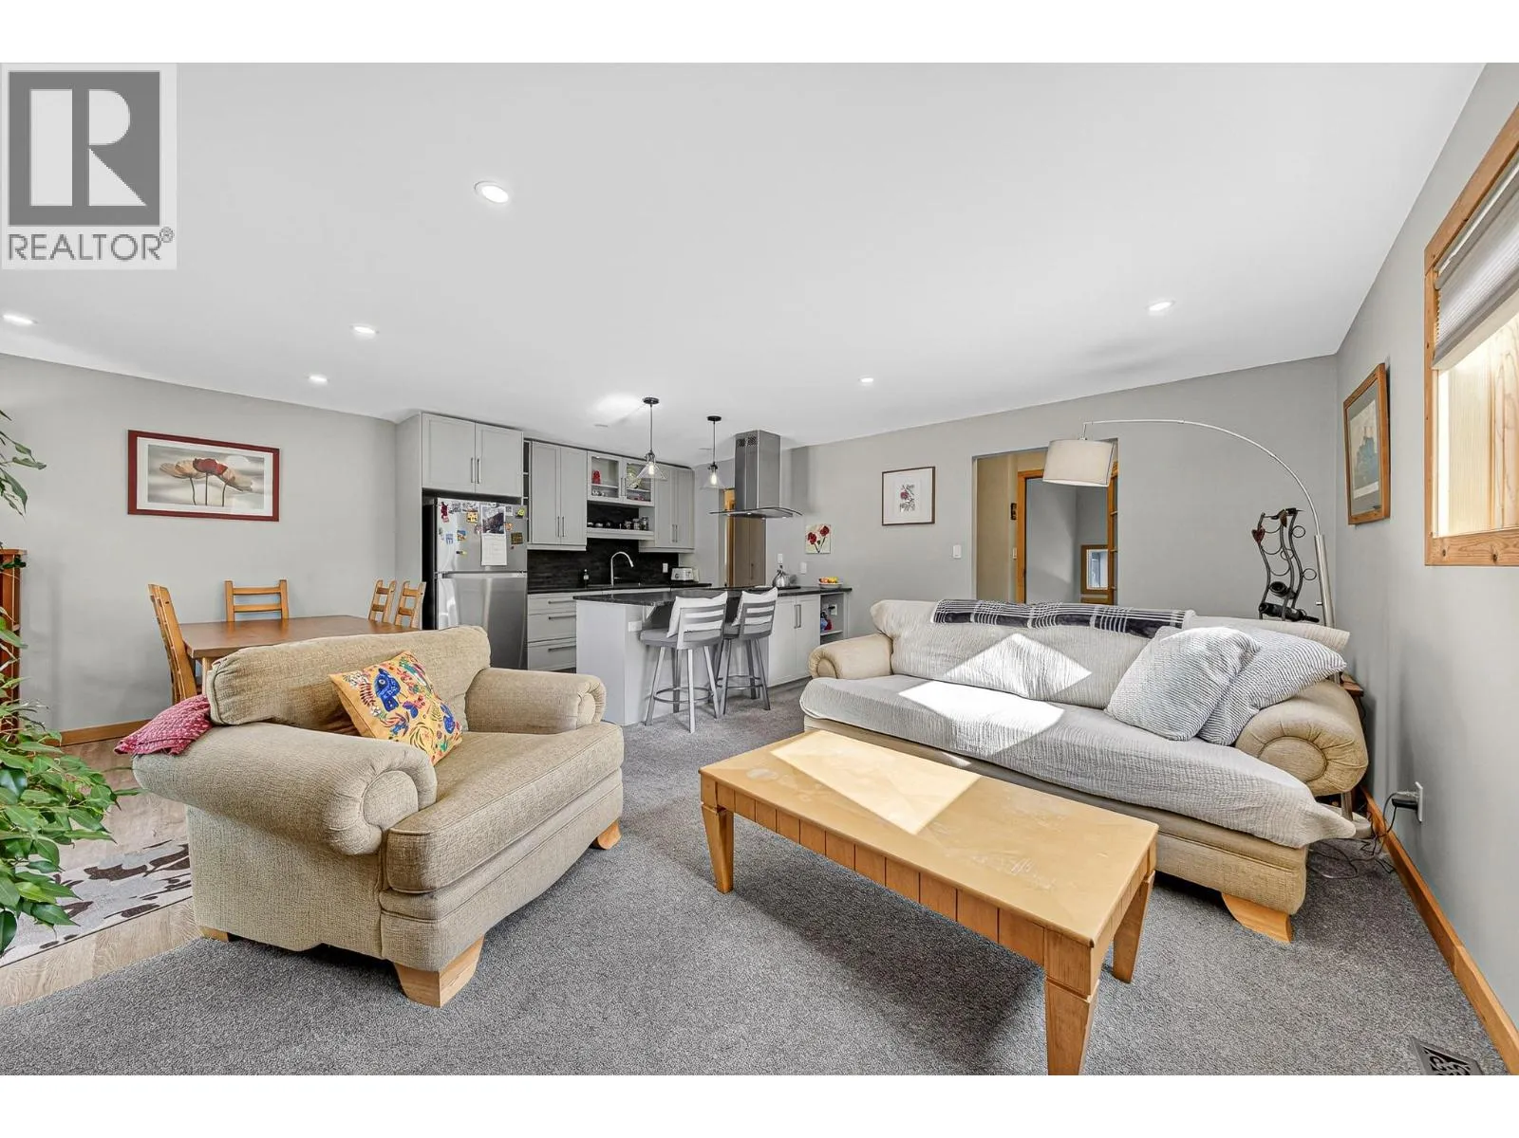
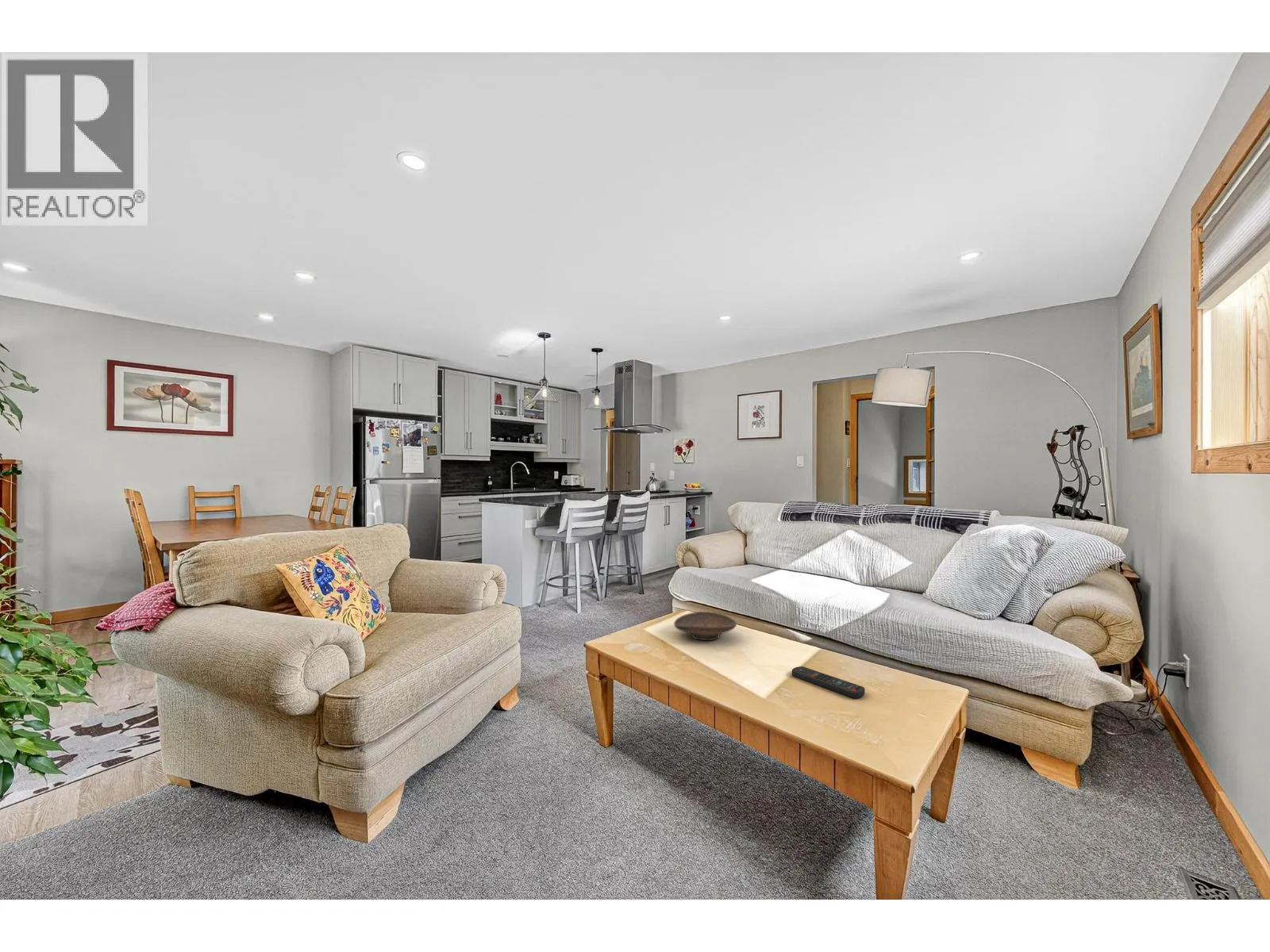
+ remote control [791,666,866,699]
+ decorative bowl [673,611,737,641]
